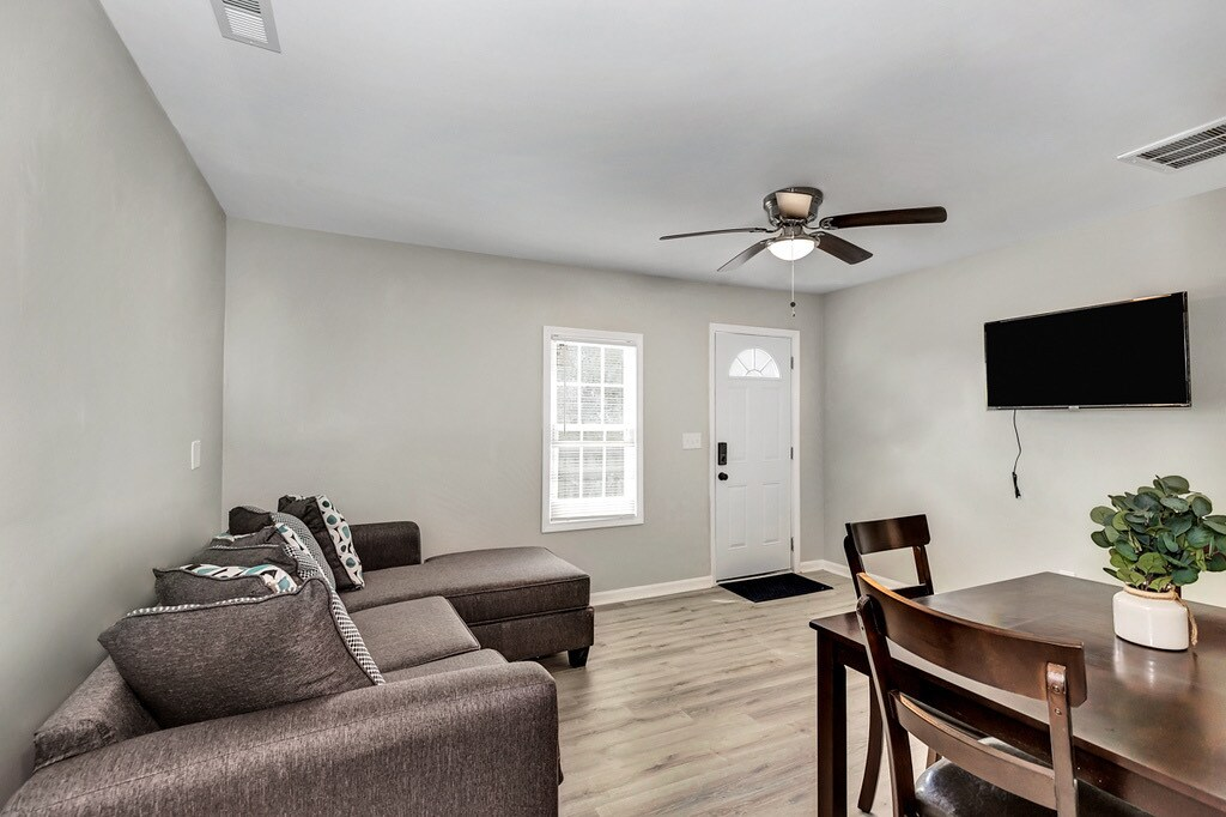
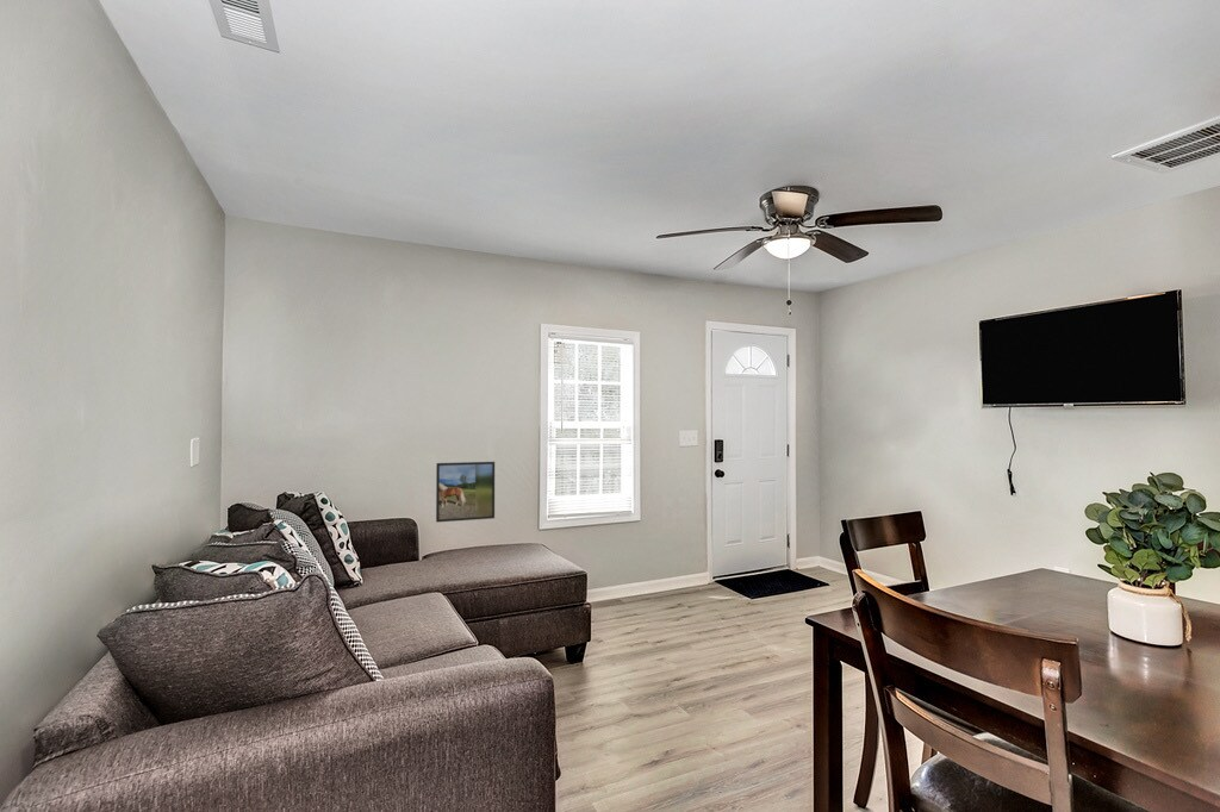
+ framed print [435,461,496,524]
